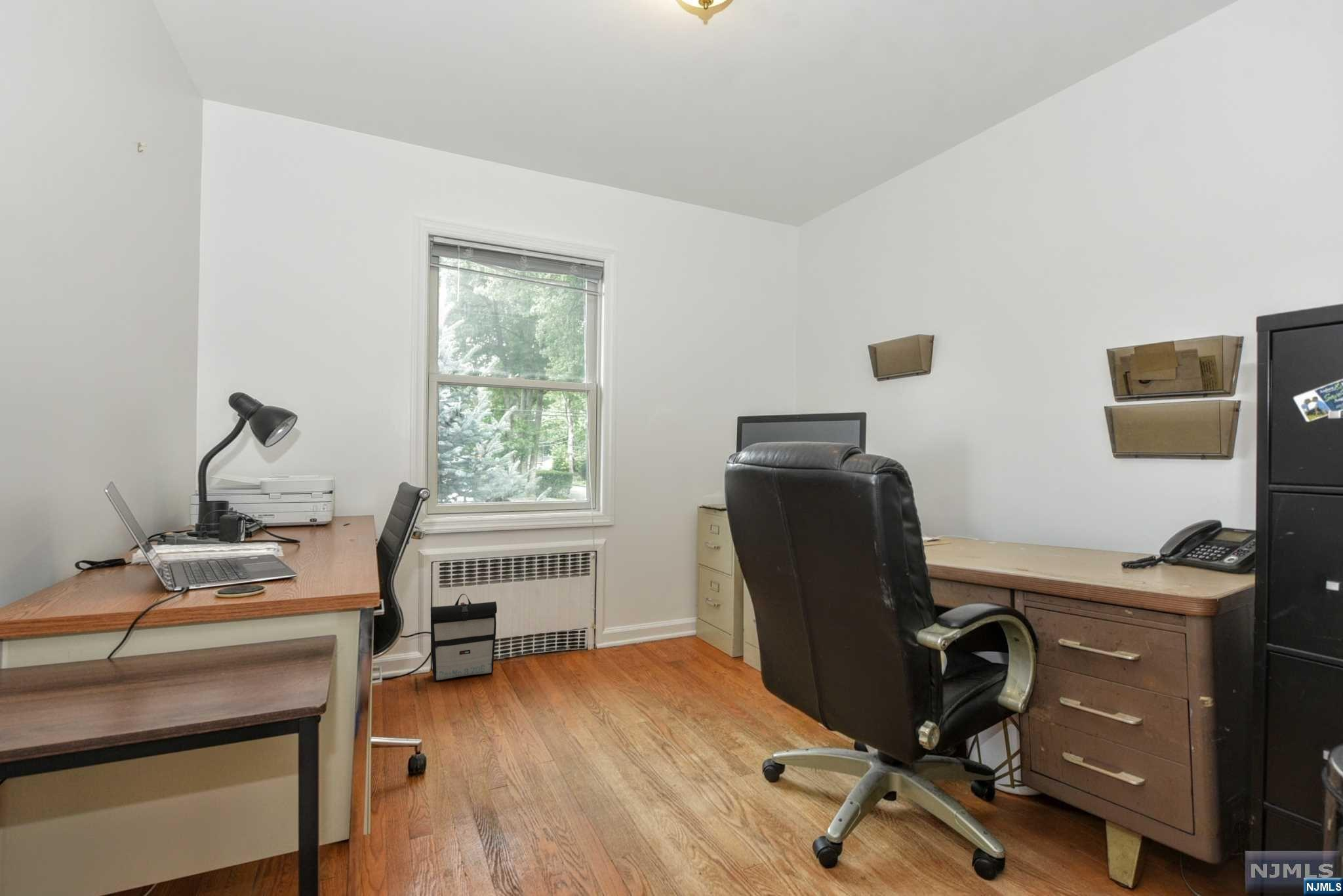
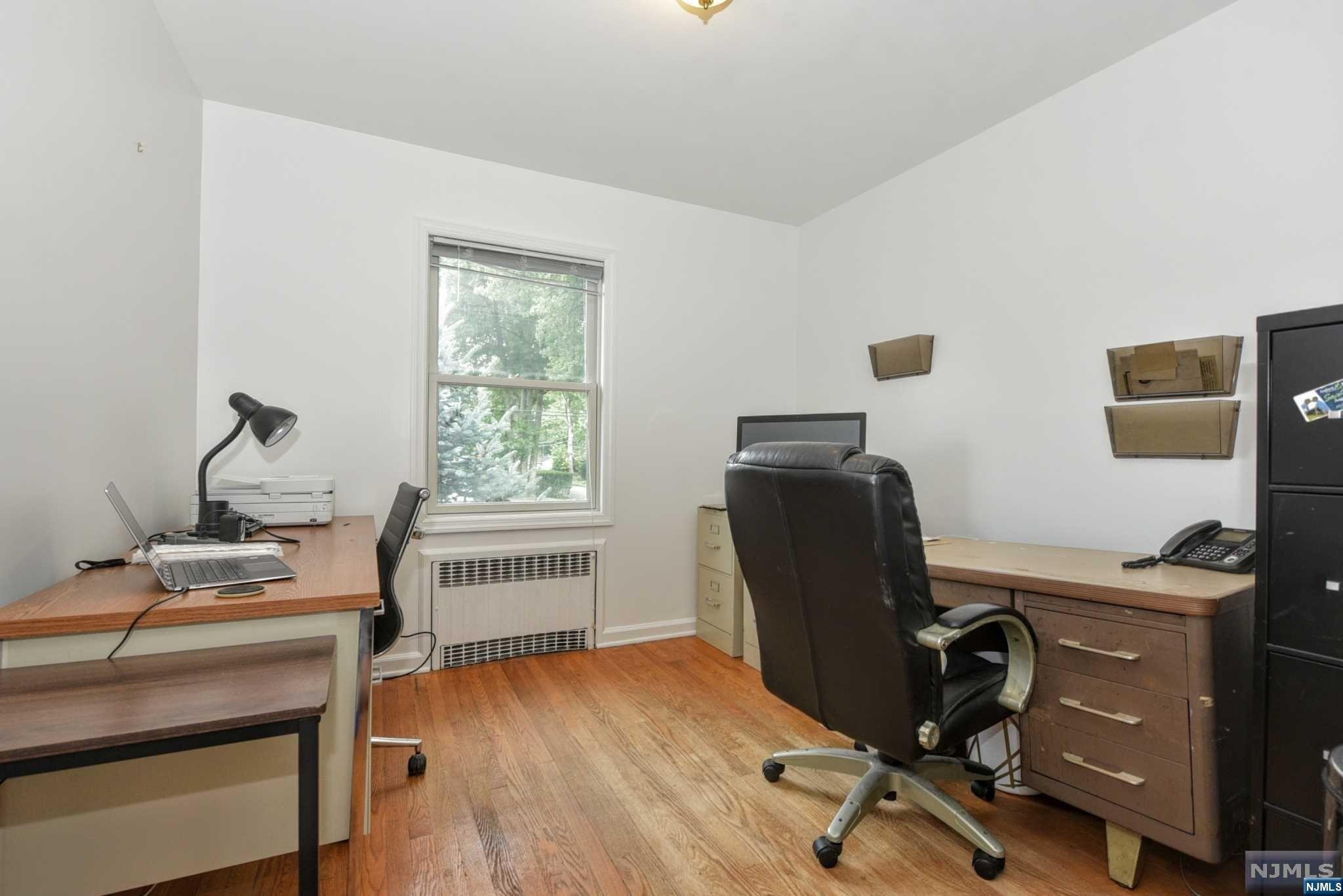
- backpack [430,593,498,682]
